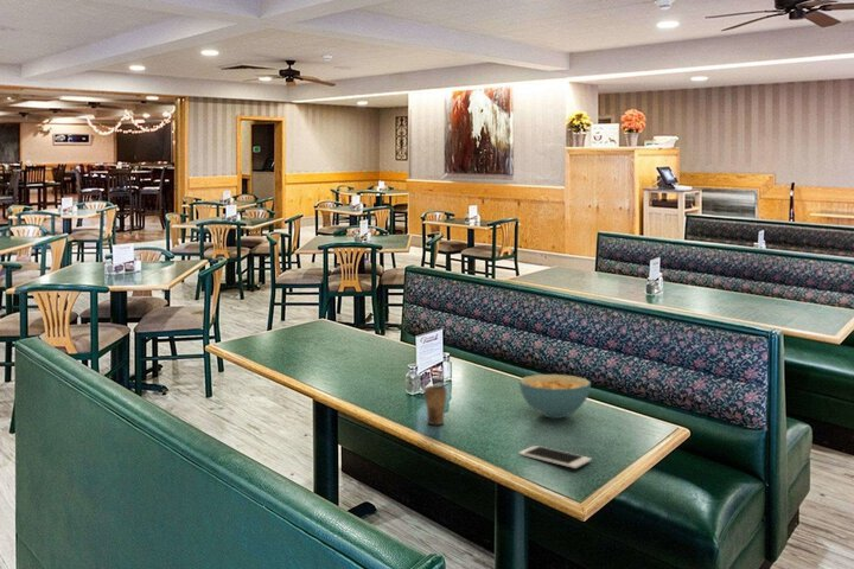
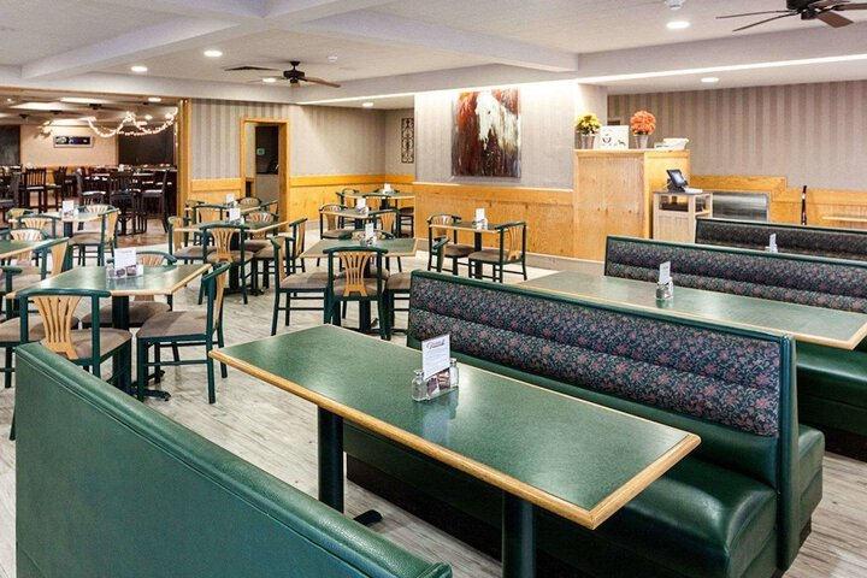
- cell phone [517,445,593,469]
- cereal bowl [518,373,592,420]
- cup [423,381,447,426]
